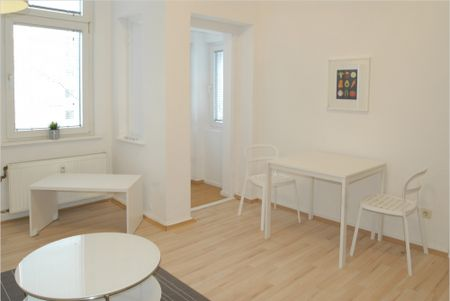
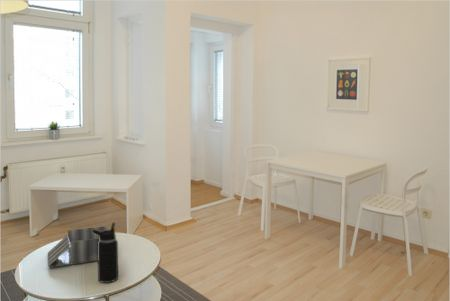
+ water bottle [91,221,119,284]
+ desk organizer [47,225,109,268]
